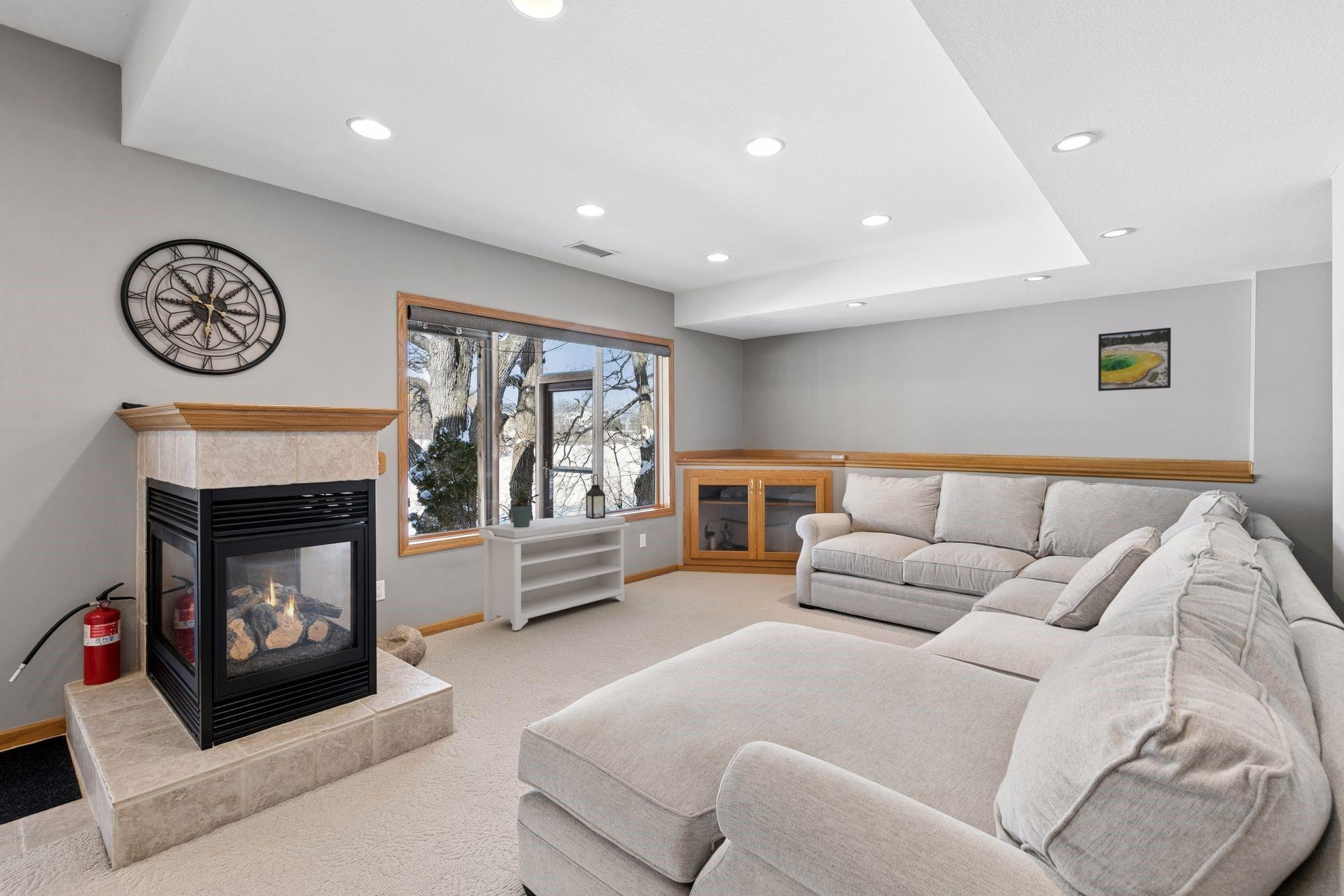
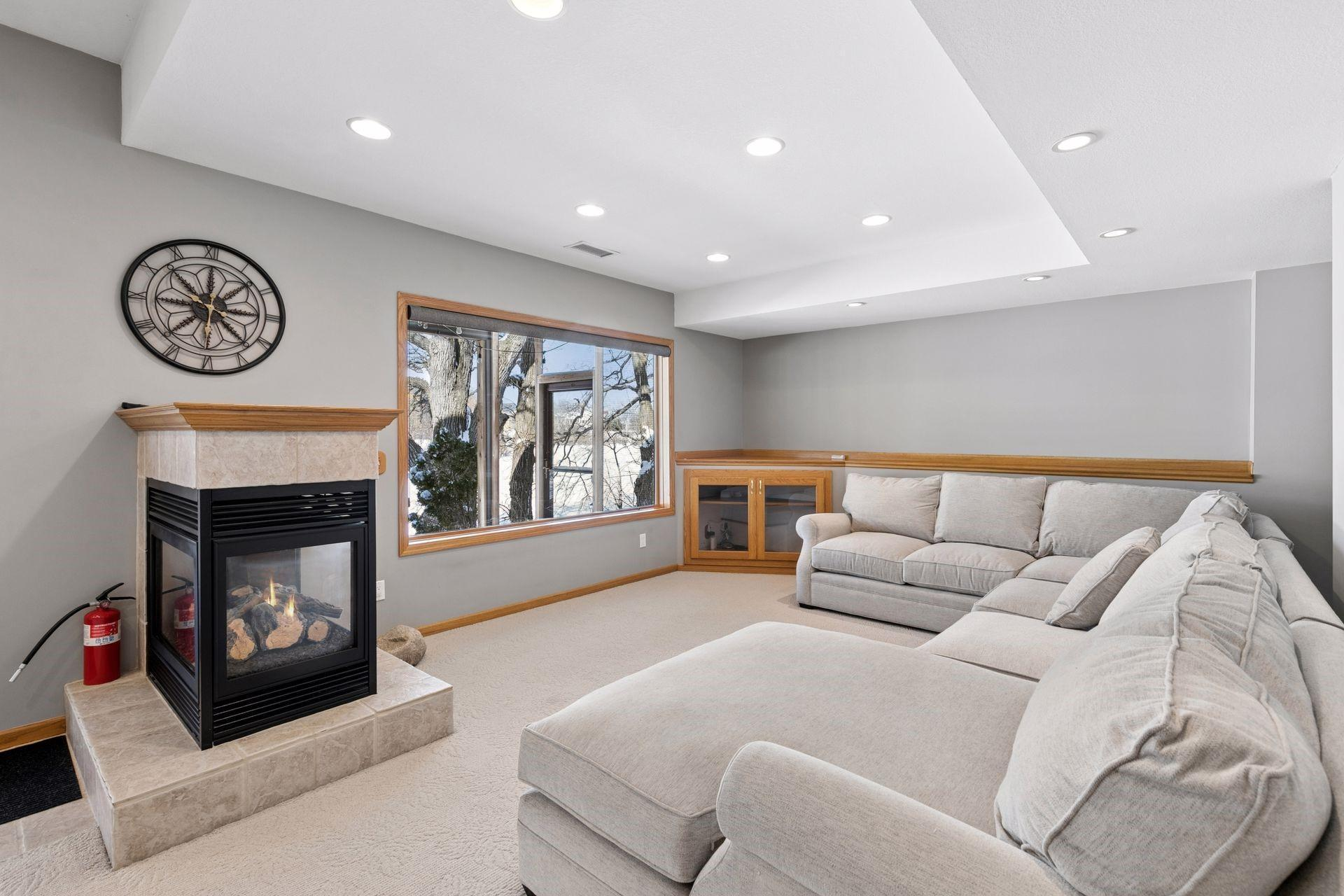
- lantern [585,474,606,519]
- potted plant [510,485,540,527]
- bench [478,514,630,631]
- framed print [1098,327,1172,392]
